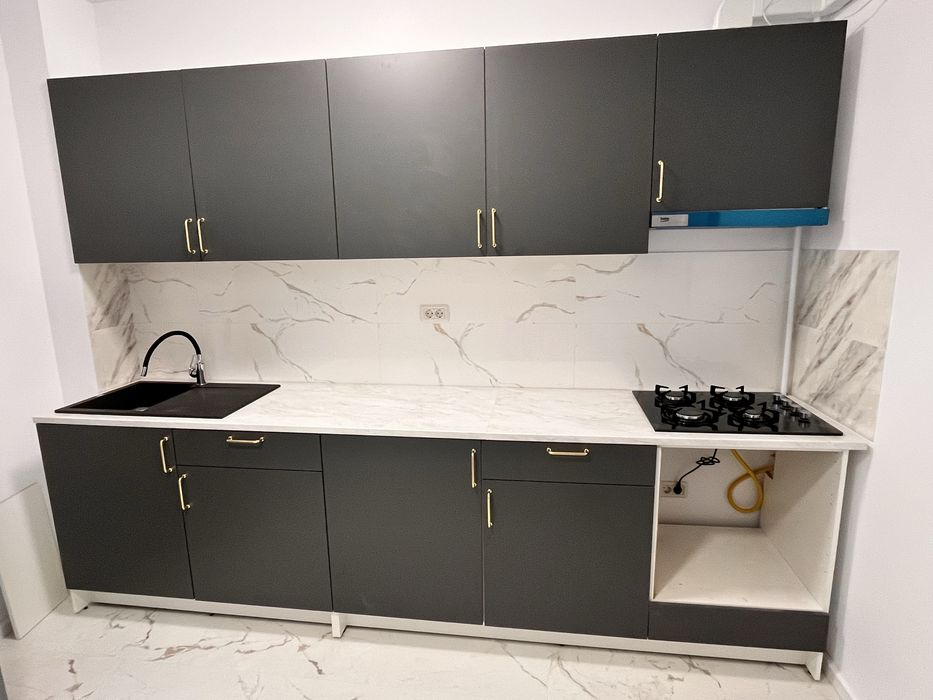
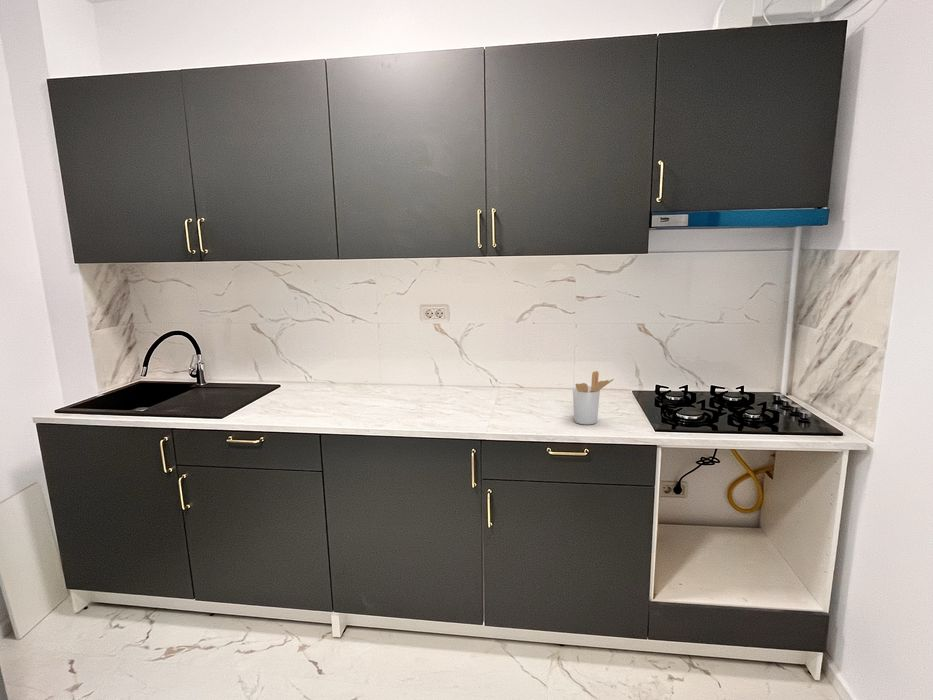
+ utensil holder [572,370,615,425]
